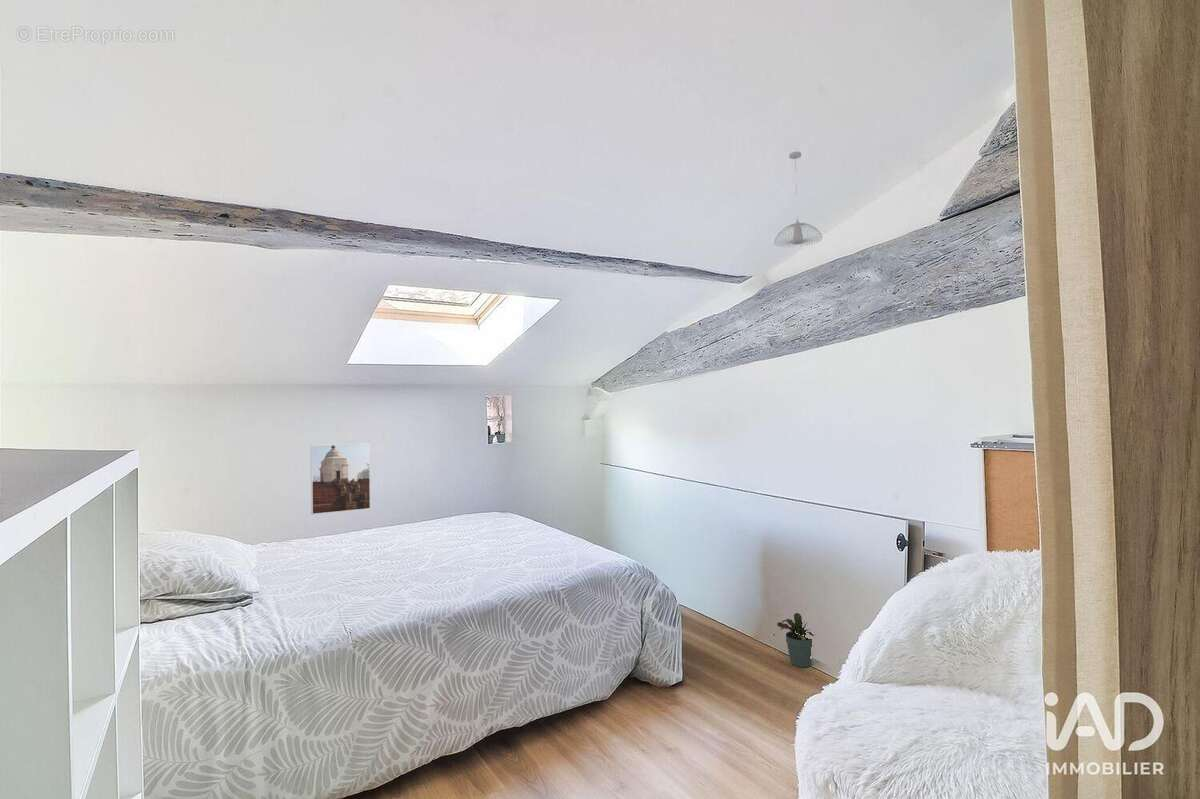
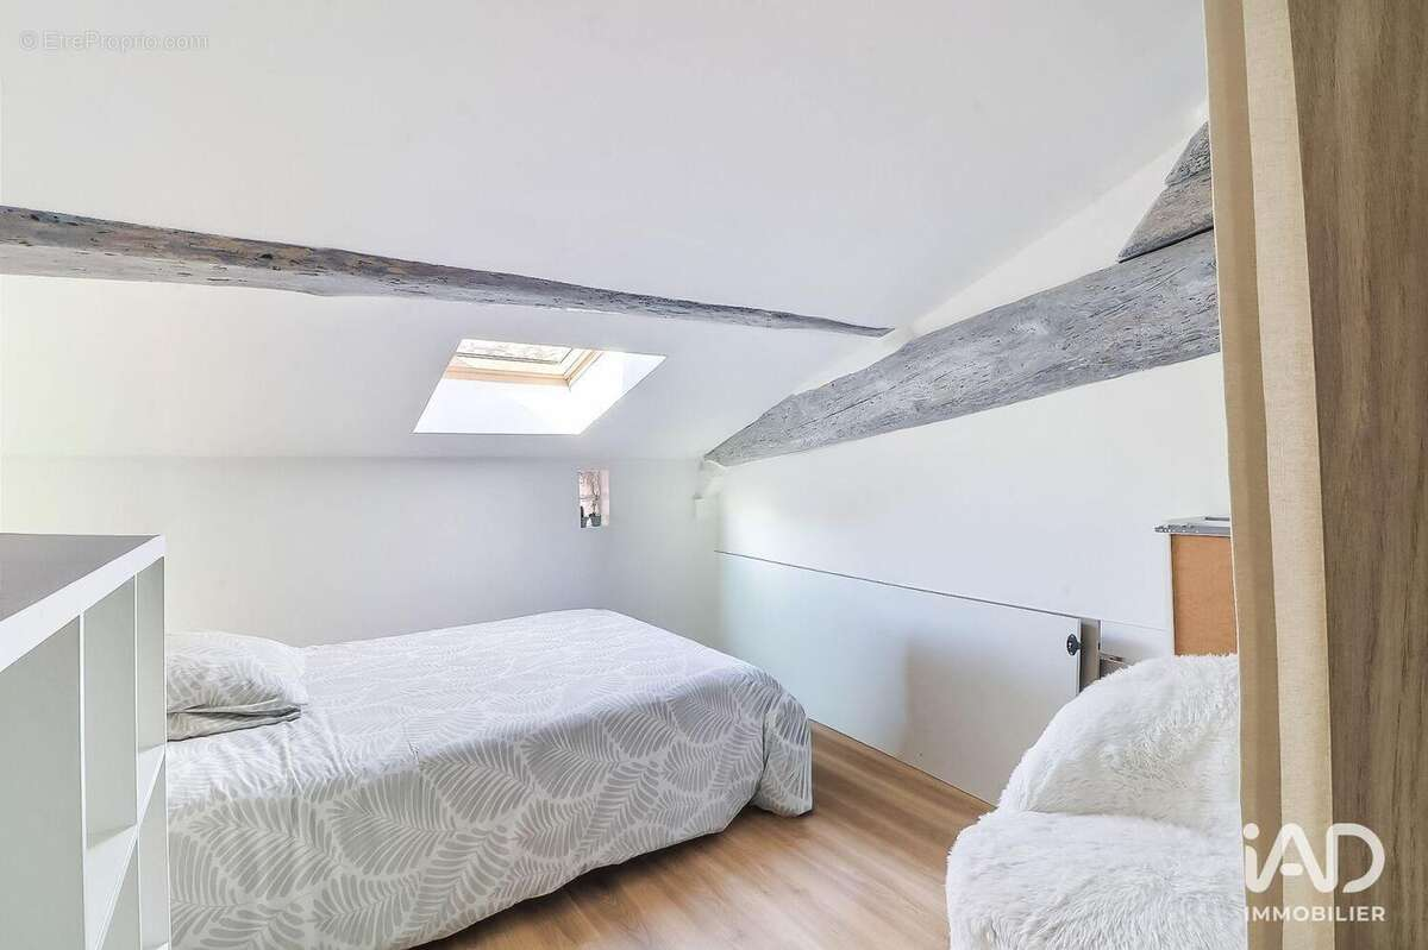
- pendant light [773,151,823,249]
- potted plant [776,612,814,668]
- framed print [310,442,372,516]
